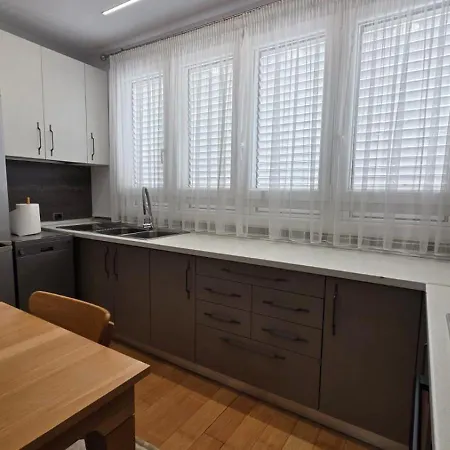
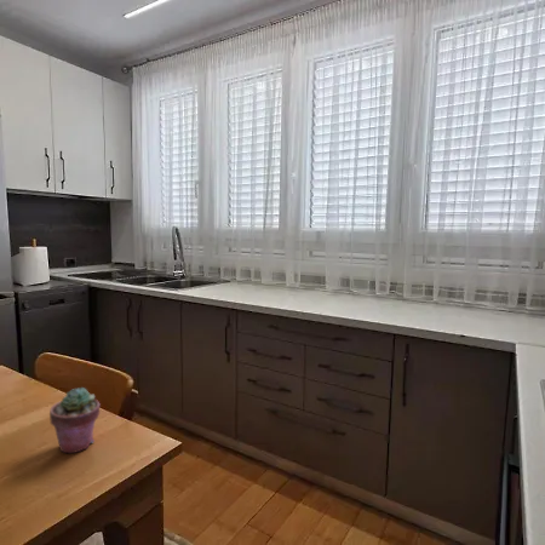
+ potted succulent [48,386,102,454]
